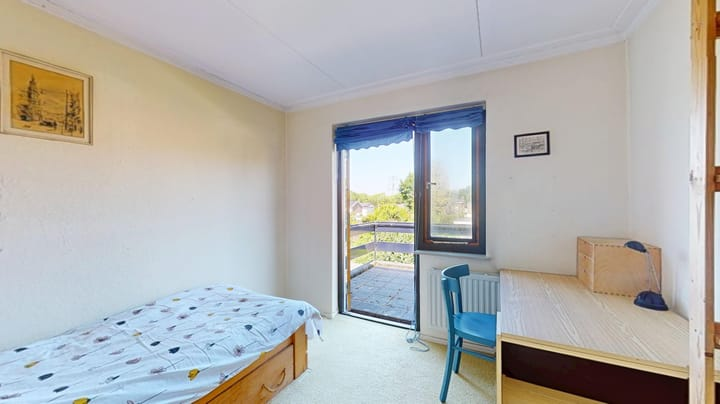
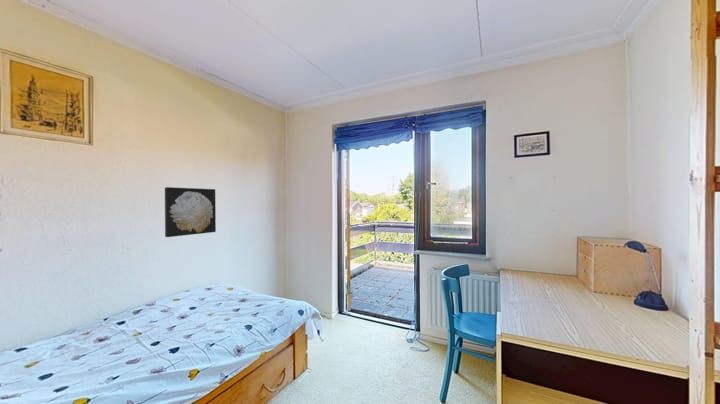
+ wall art [164,186,217,238]
